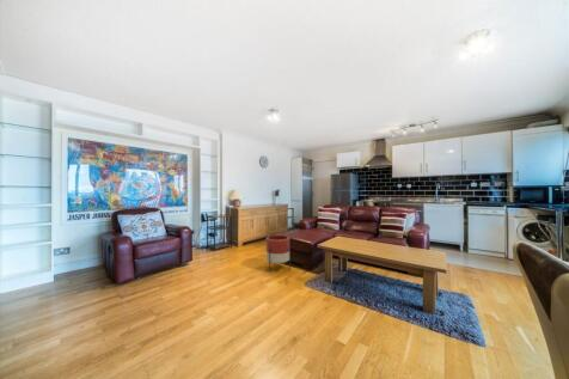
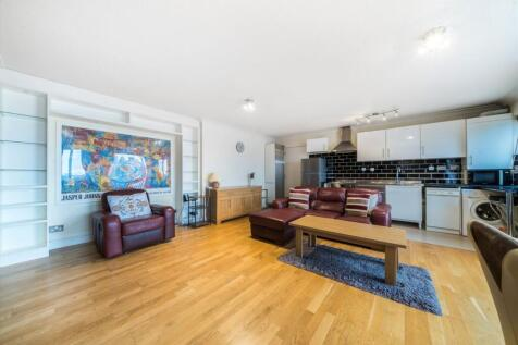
- planter [265,234,292,274]
